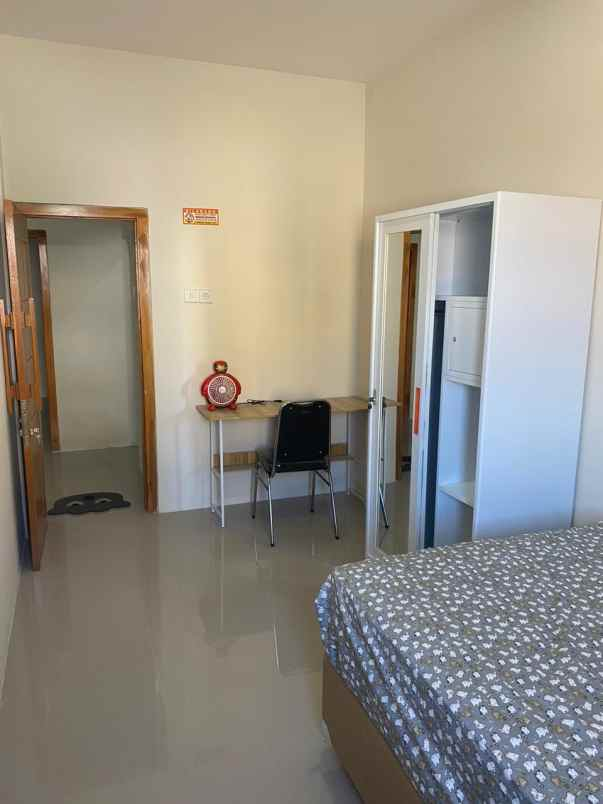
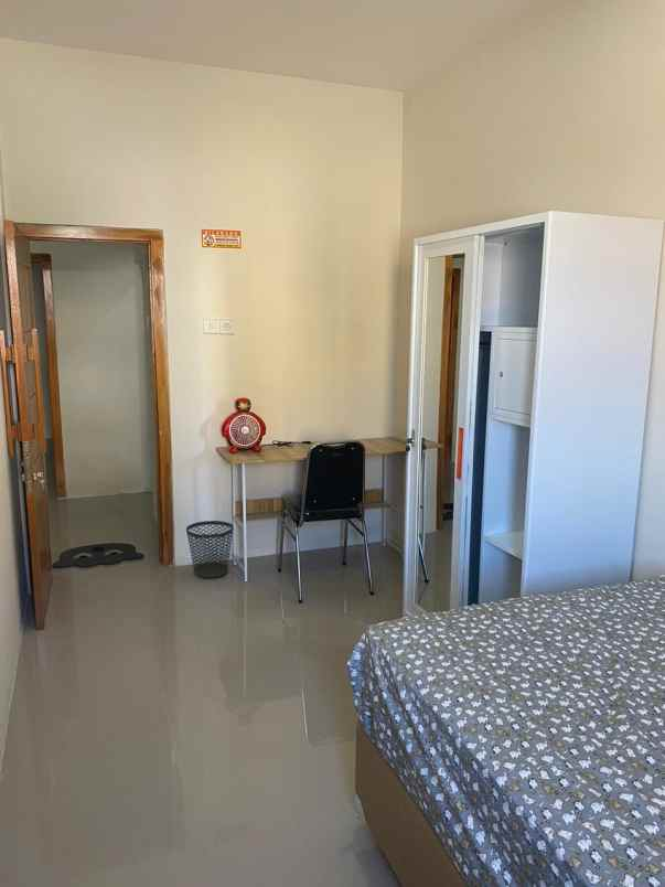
+ wastebasket [185,520,235,579]
